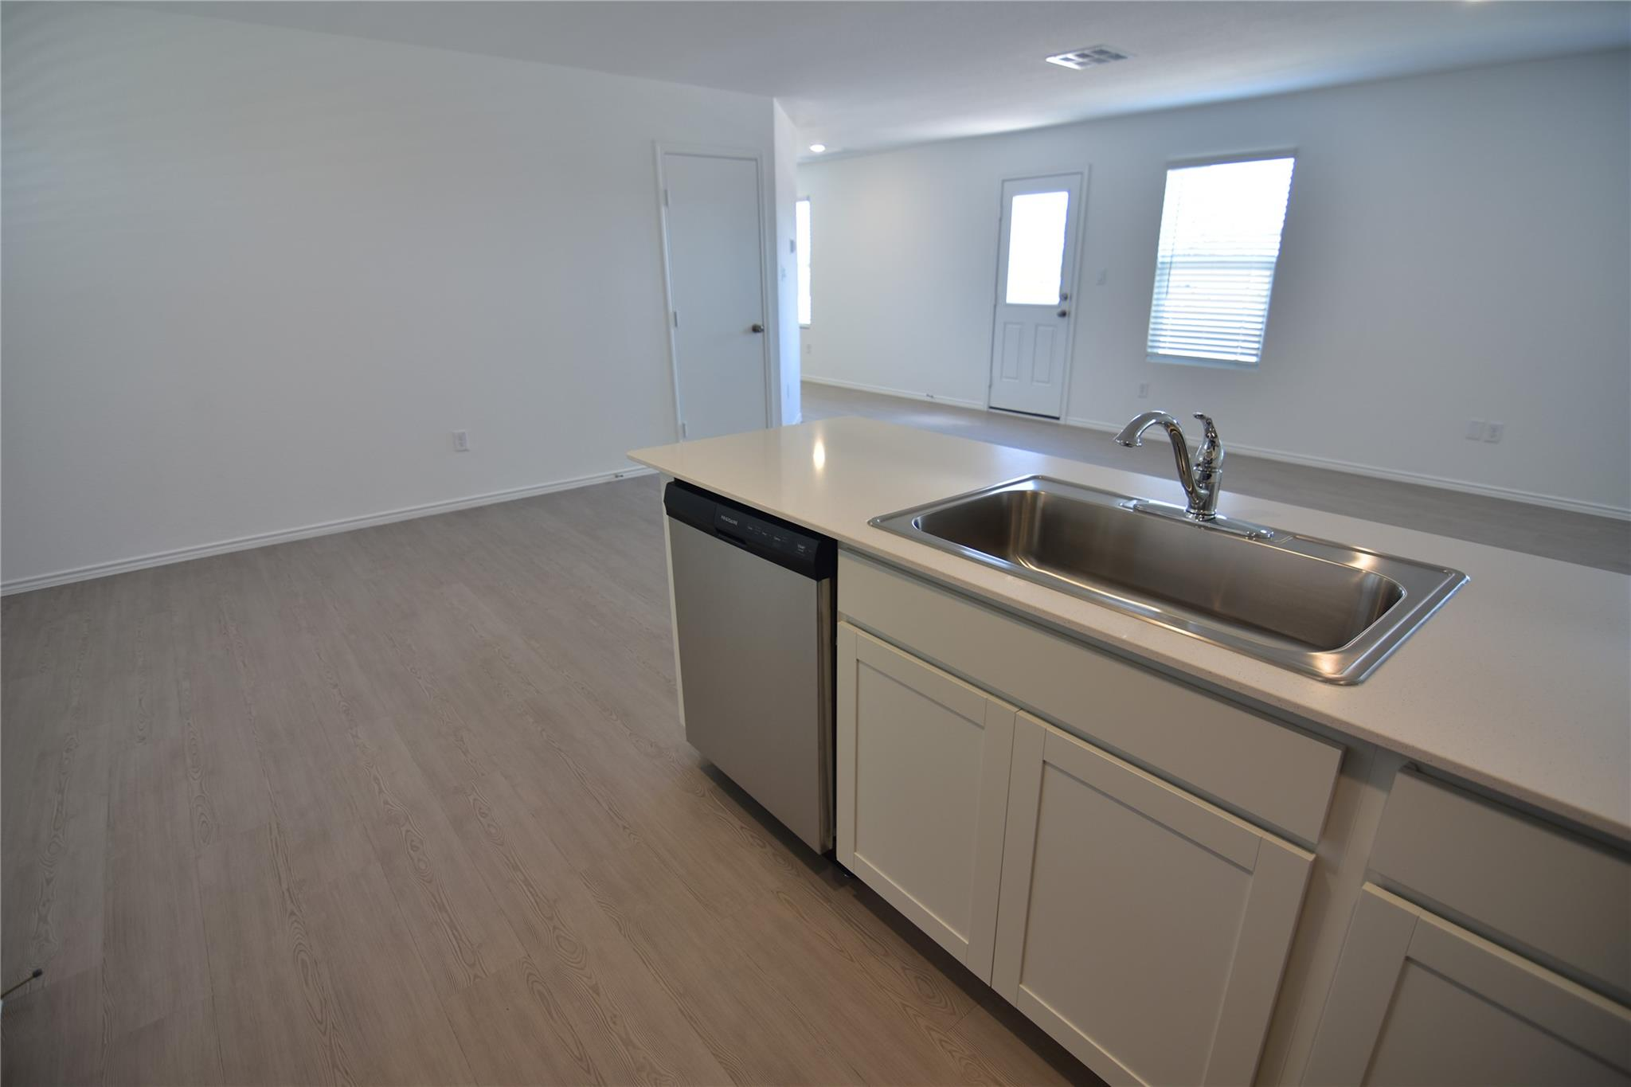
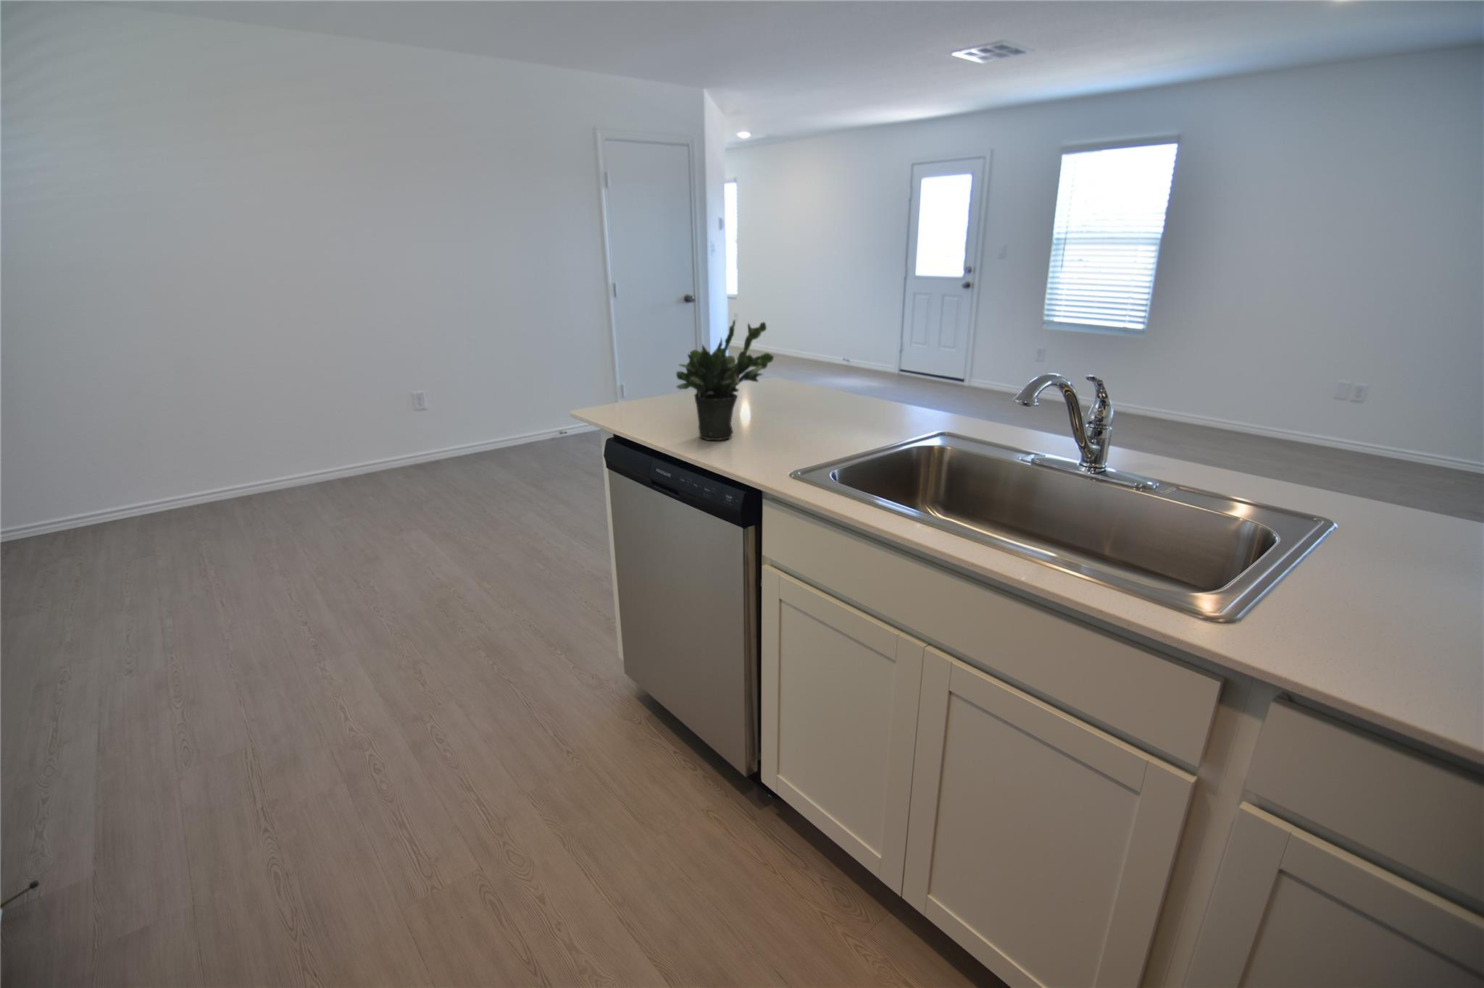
+ potted plant [675,319,775,441]
